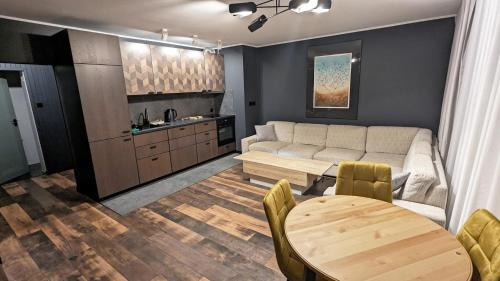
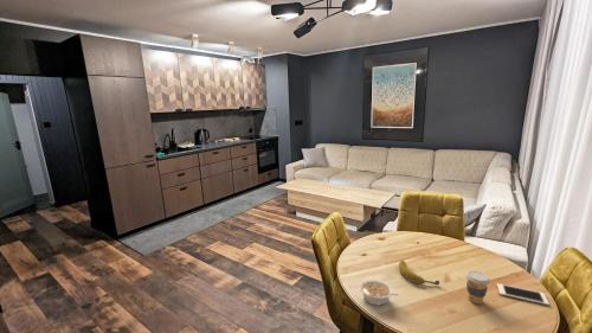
+ cell phone [496,282,551,306]
+ legume [358,278,399,306]
+ coffee cup [464,270,491,305]
+ fruit [398,260,440,286]
